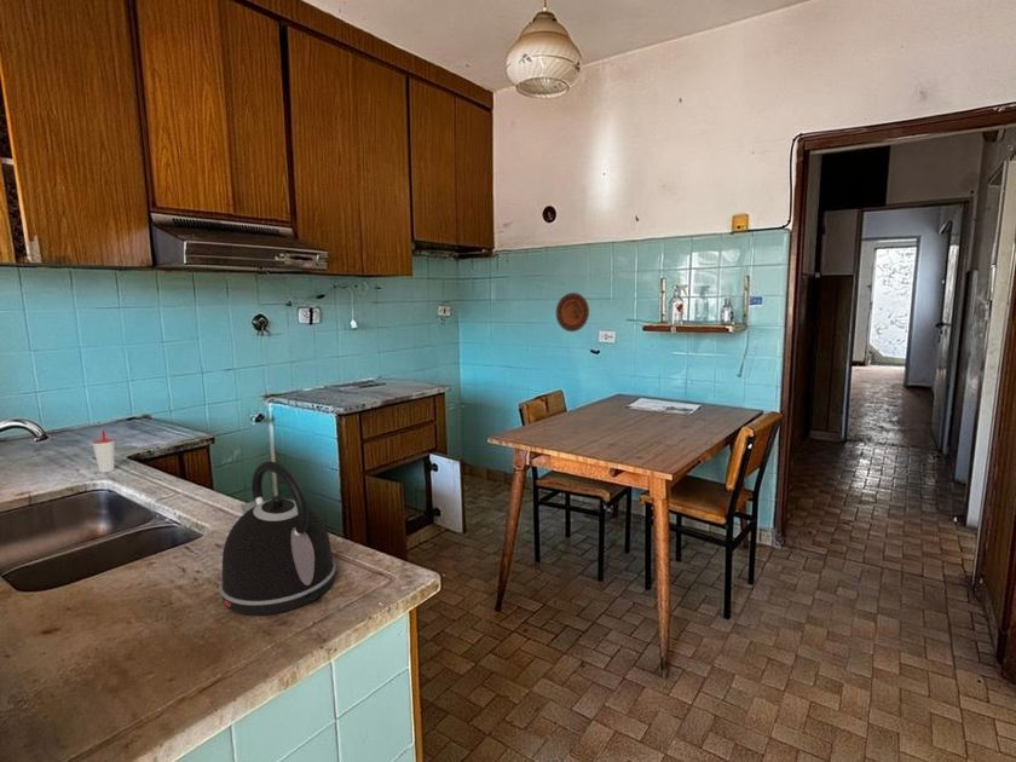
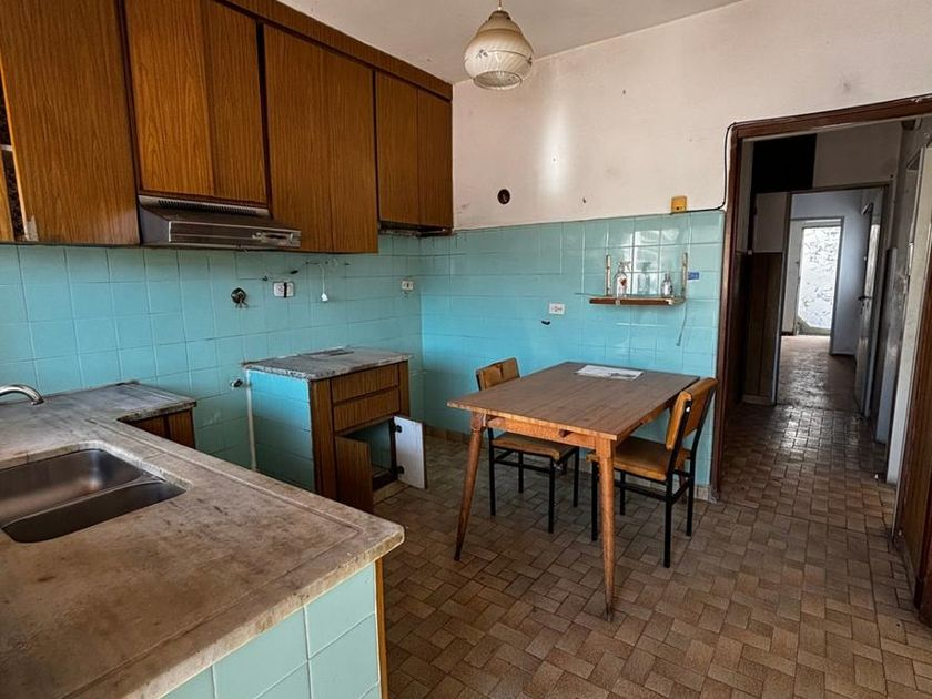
- decorative plate [555,291,590,333]
- cup [92,429,116,474]
- kettle [218,461,337,616]
